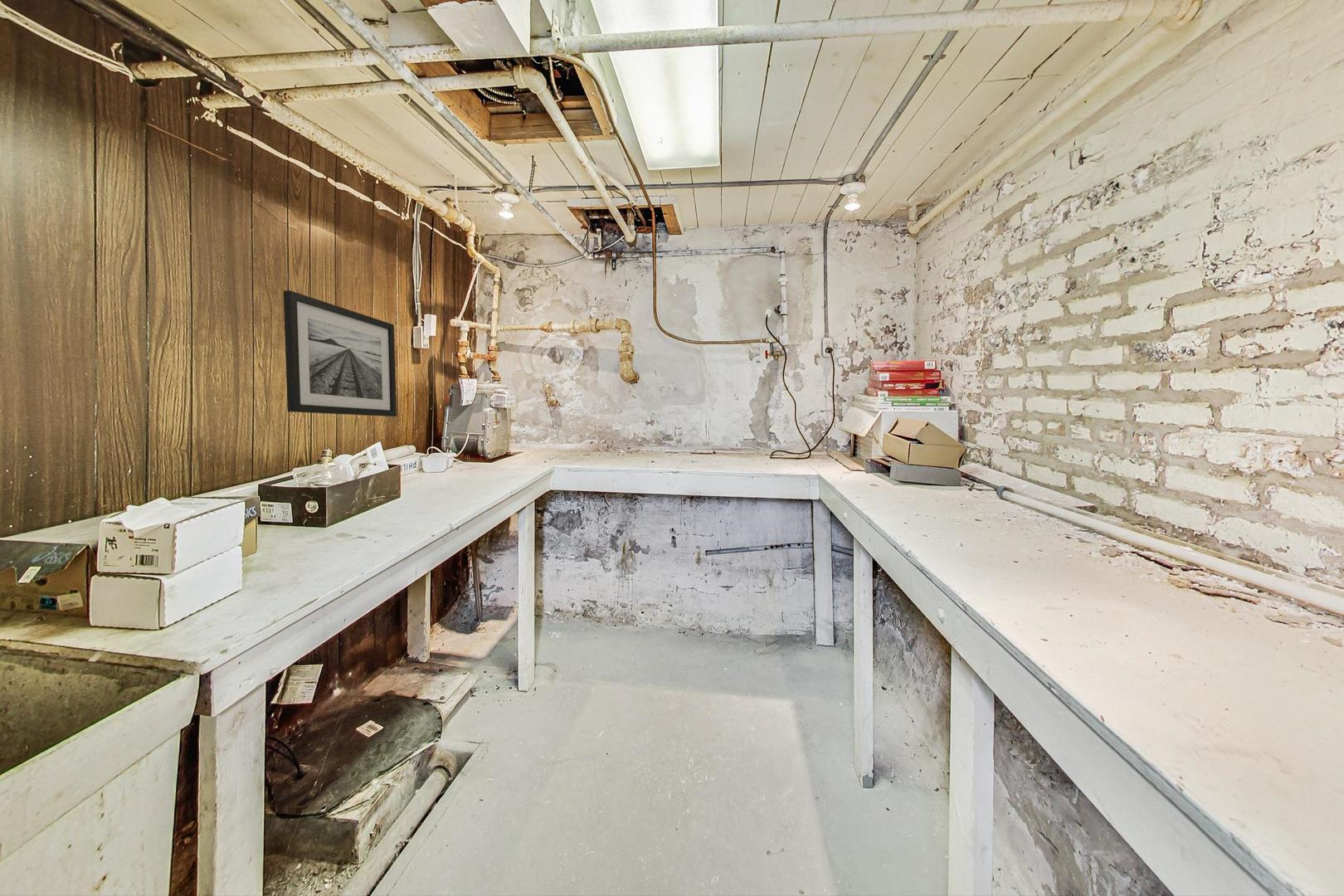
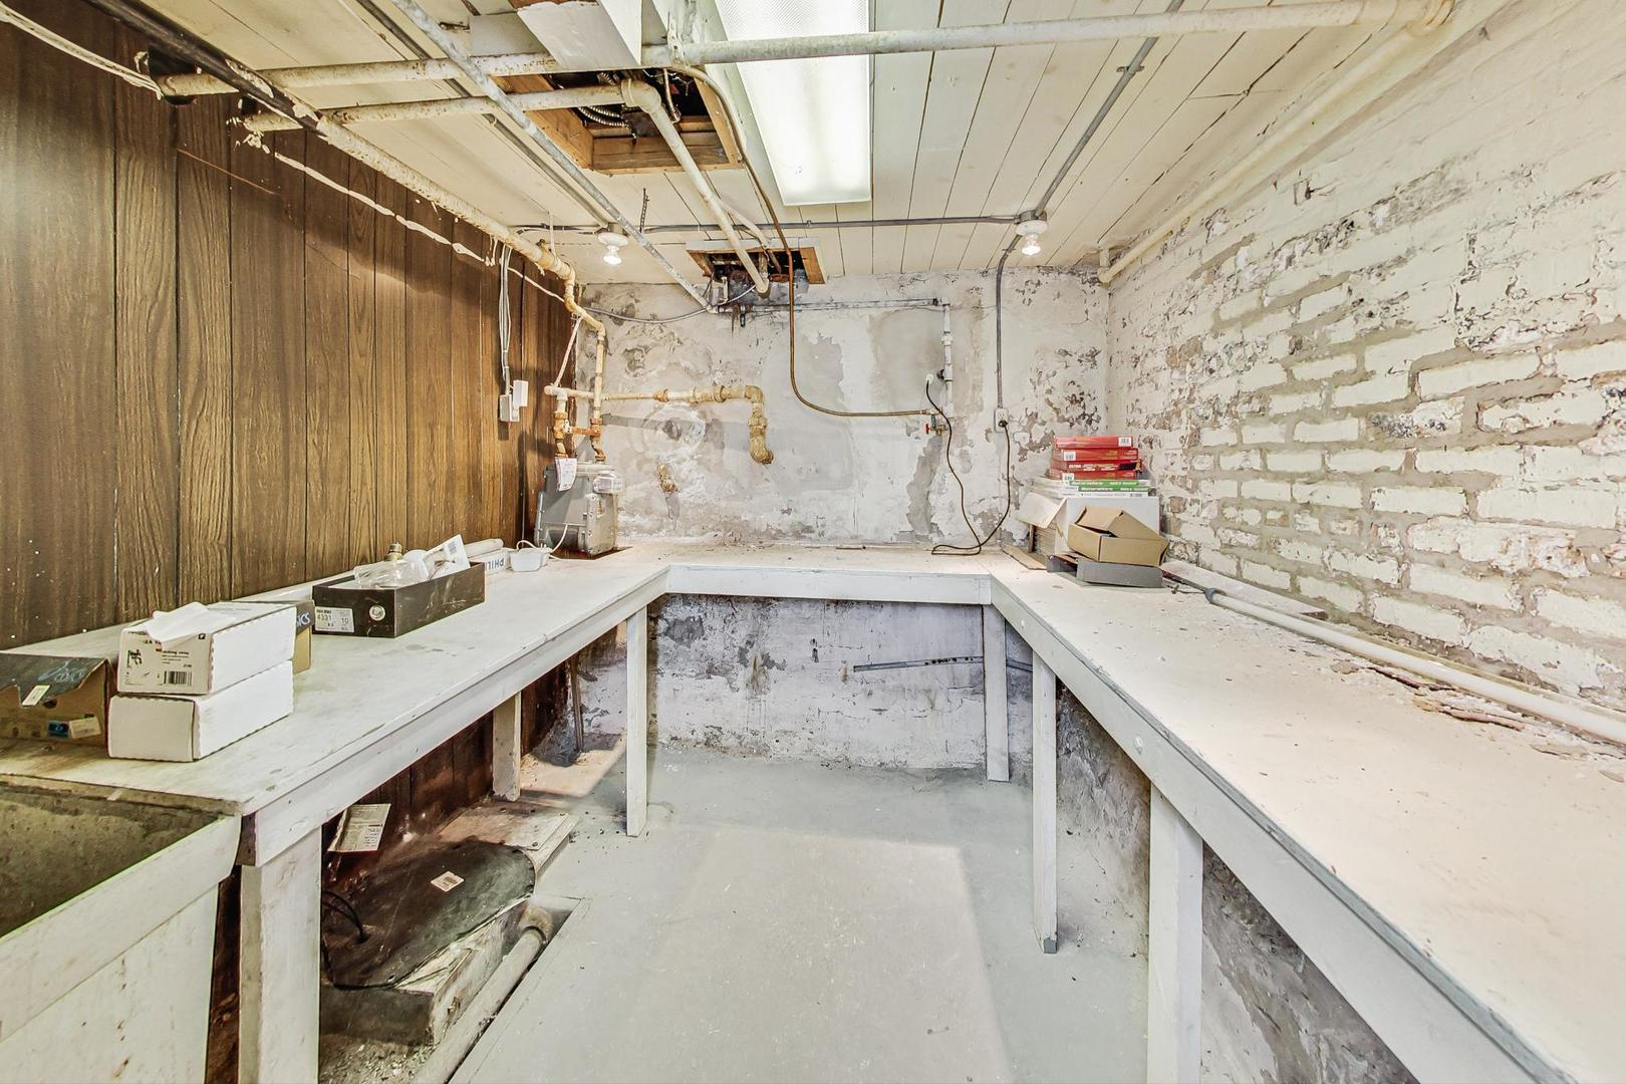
- wall art [283,290,397,417]
